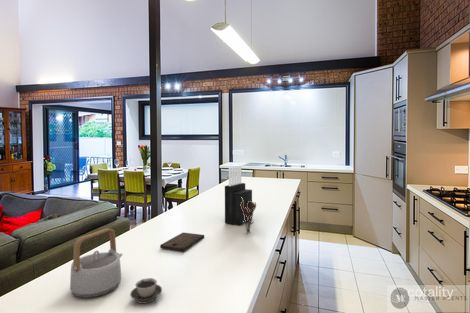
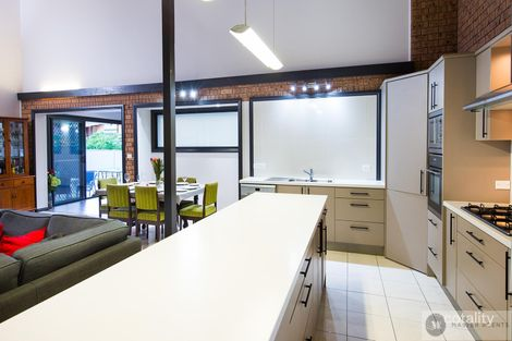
- cutting board [159,232,205,252]
- cup [129,277,163,305]
- utensil holder [240,197,257,235]
- teapot [69,228,123,299]
- knife block [224,165,253,226]
